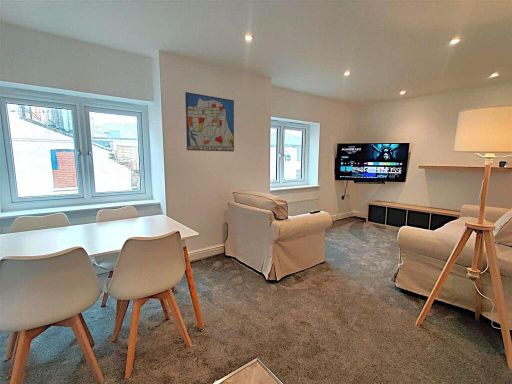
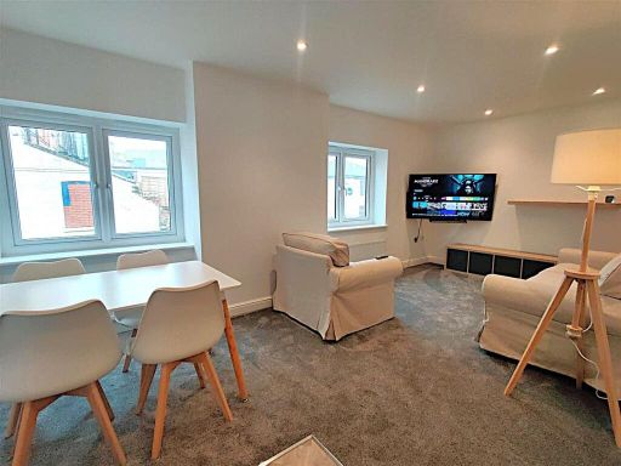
- wall art [184,91,235,152]
